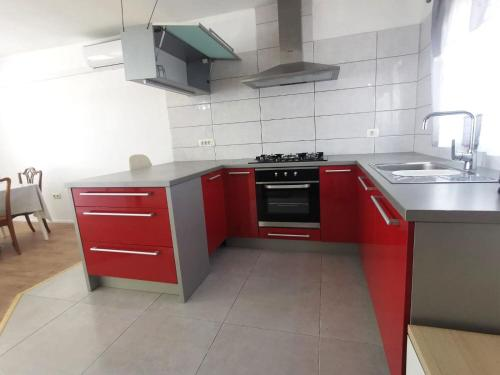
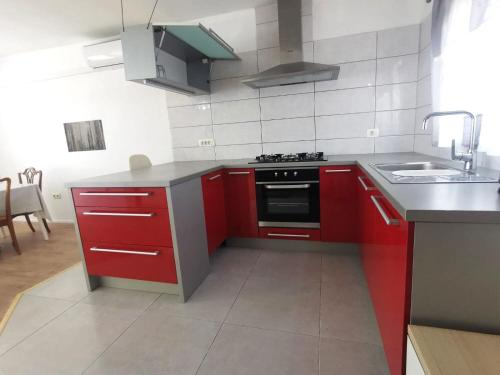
+ wall art [62,119,107,153]
